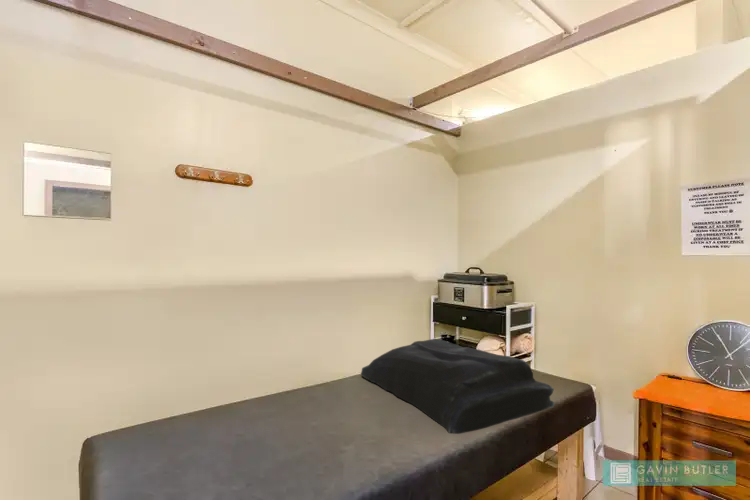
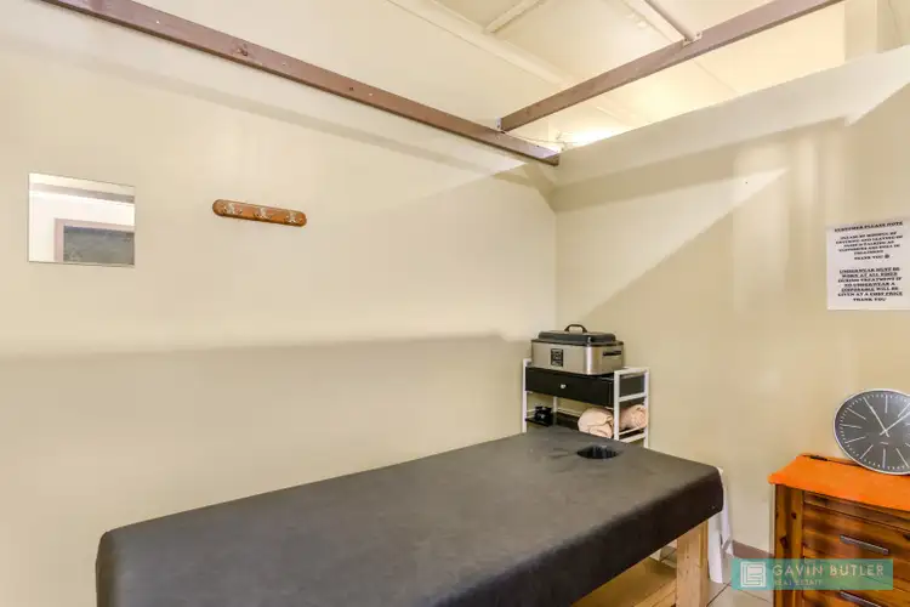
- blanket [360,338,556,435]
